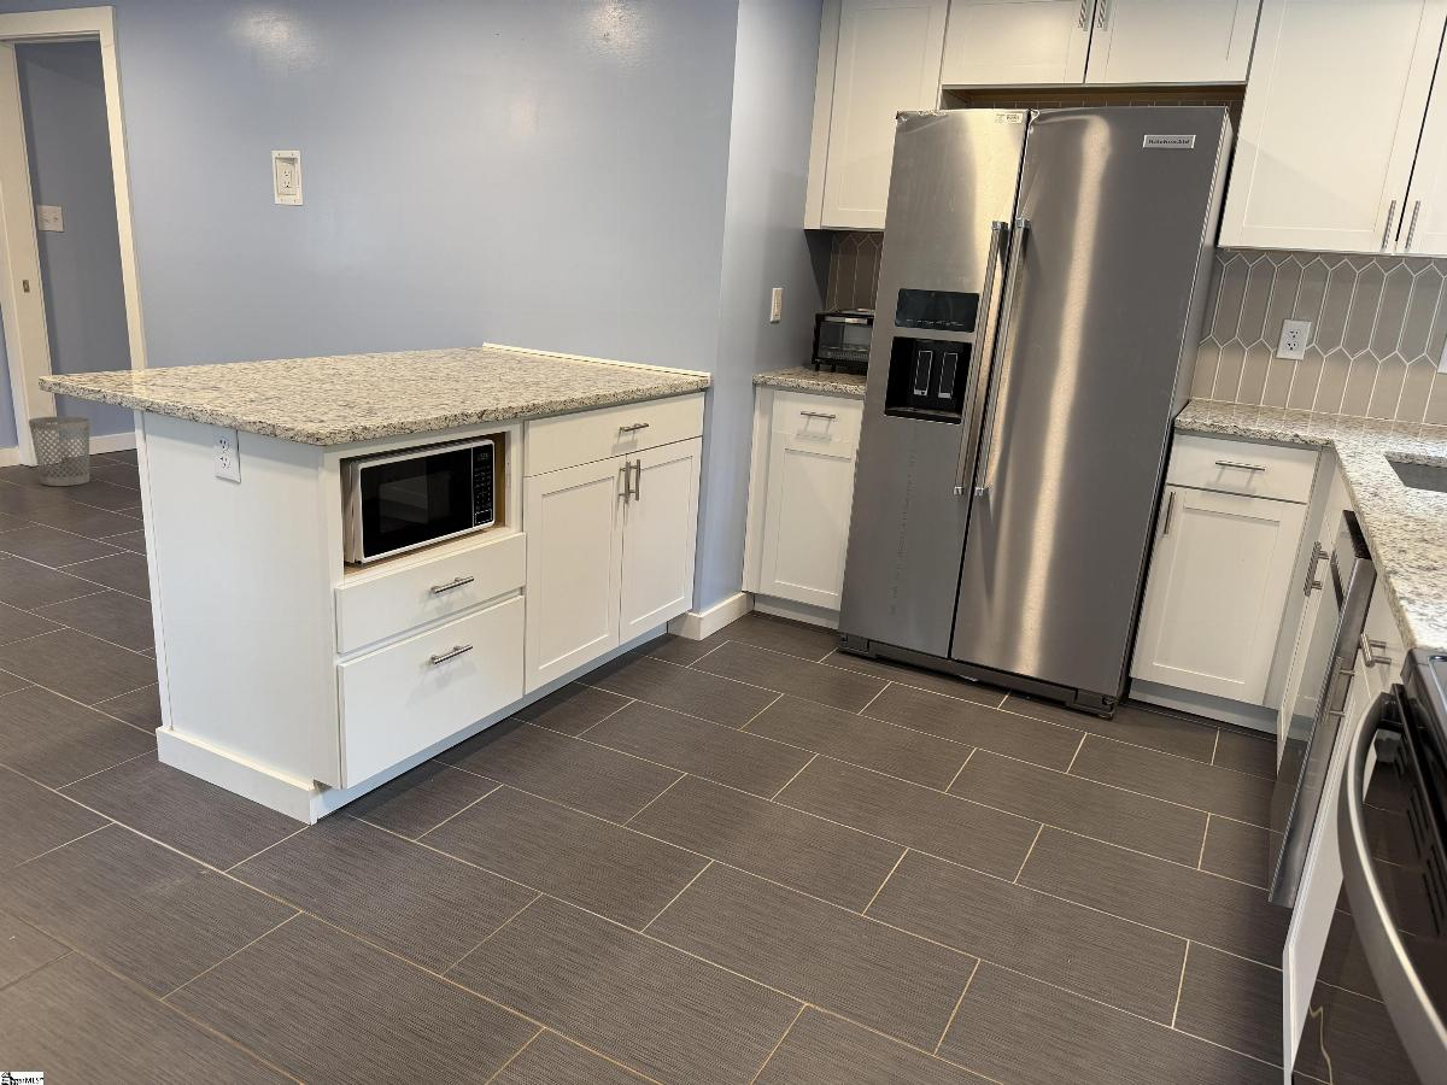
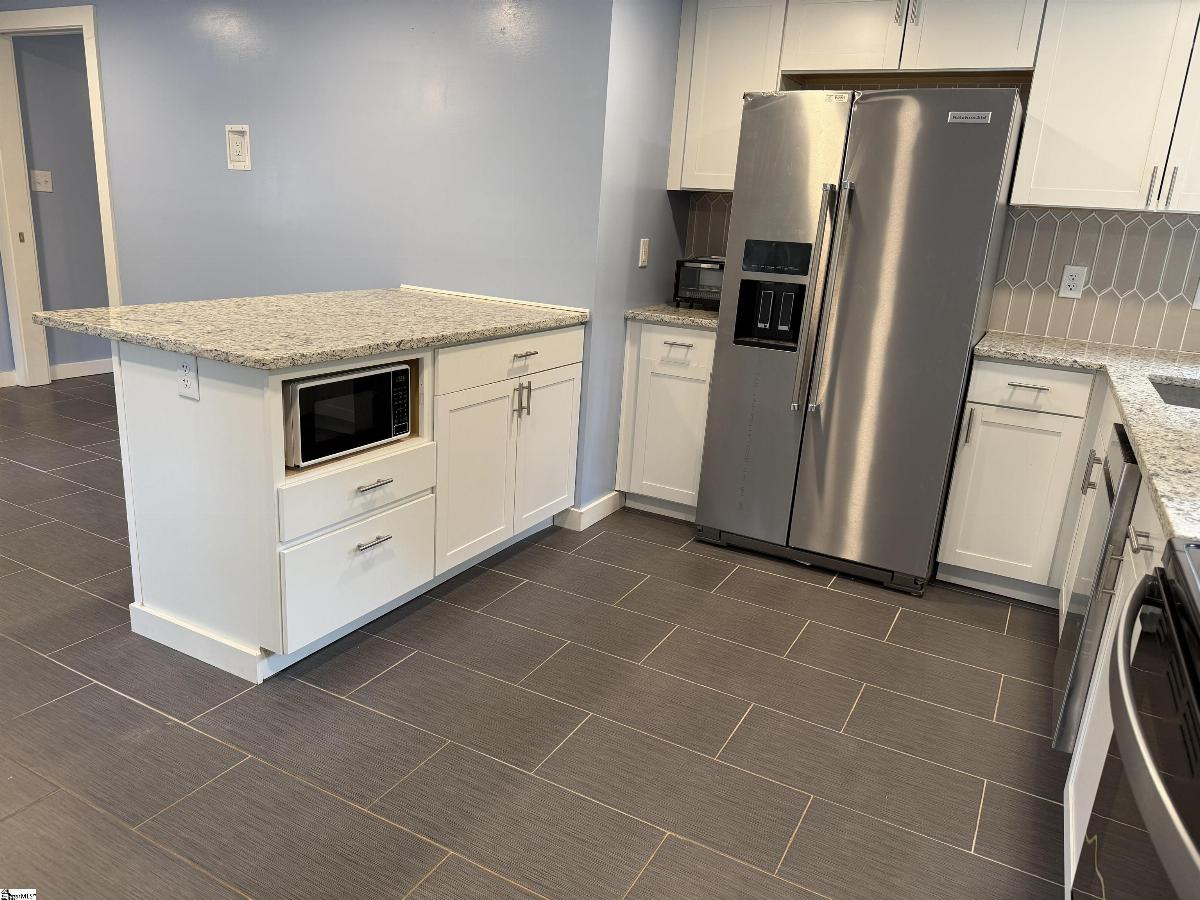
- wastebasket [28,415,90,487]
